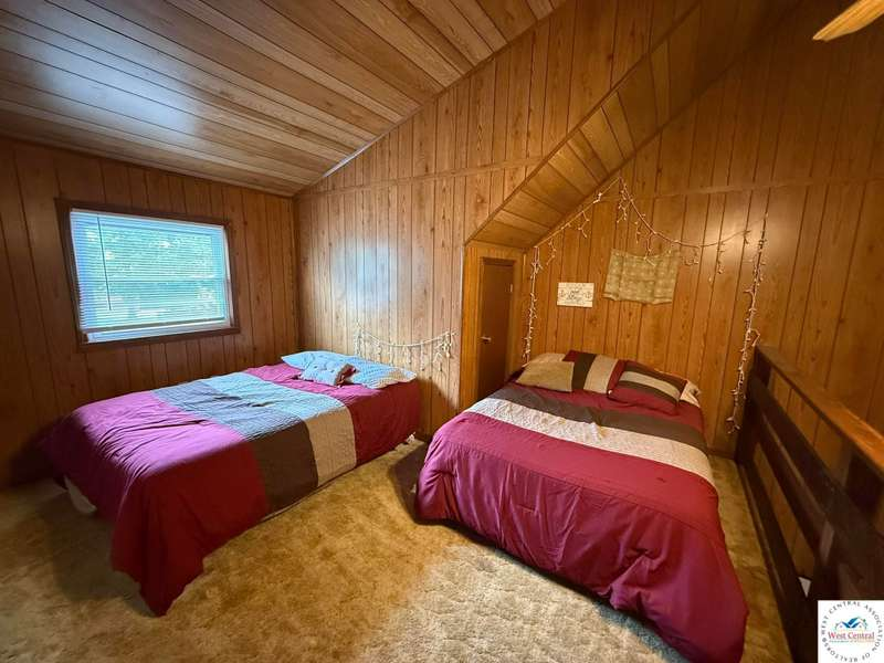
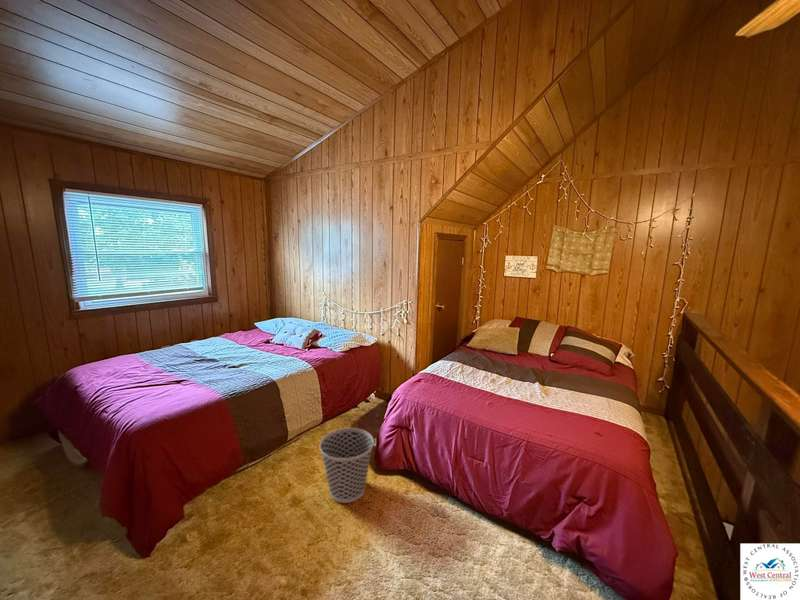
+ wastebasket [318,427,375,504]
